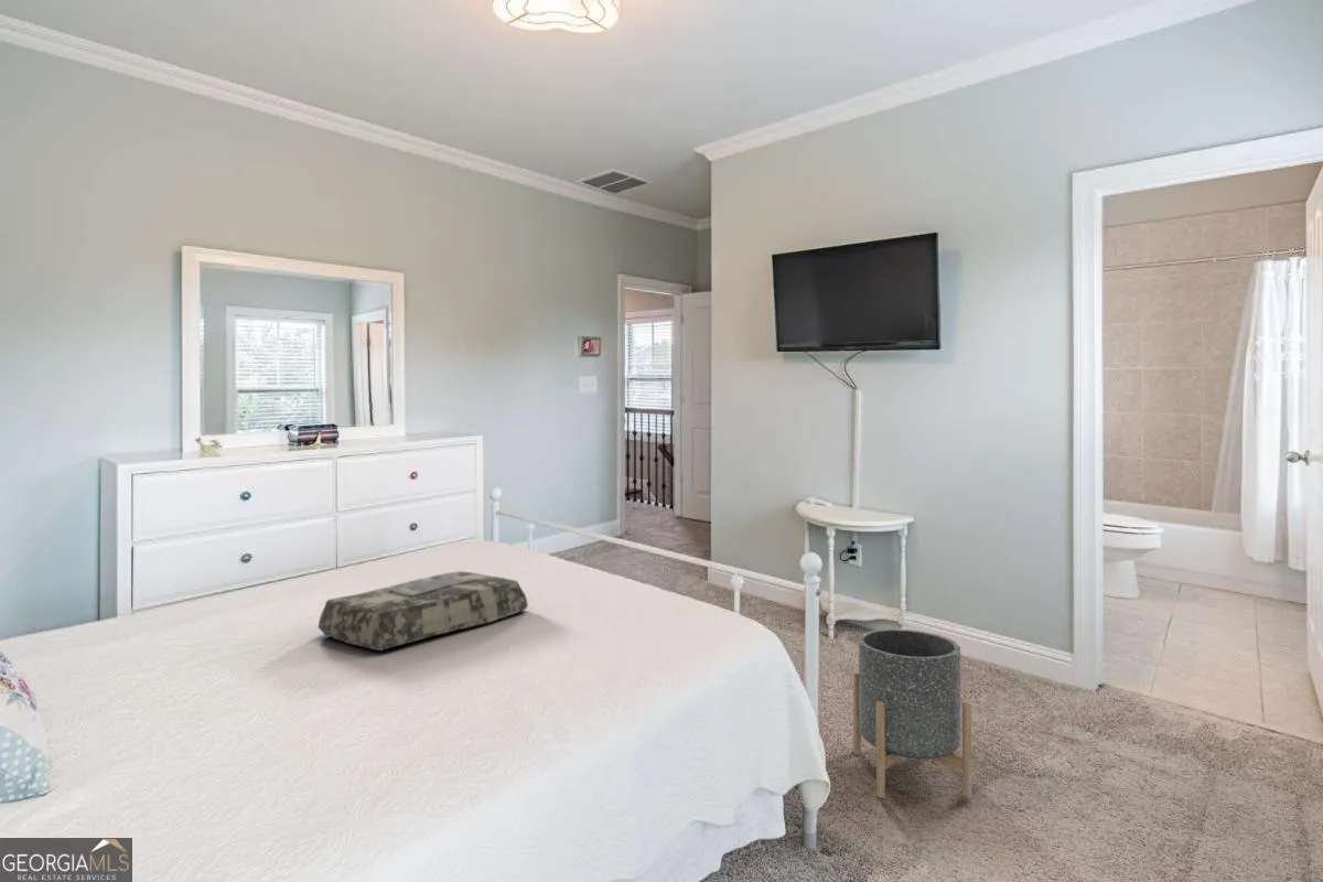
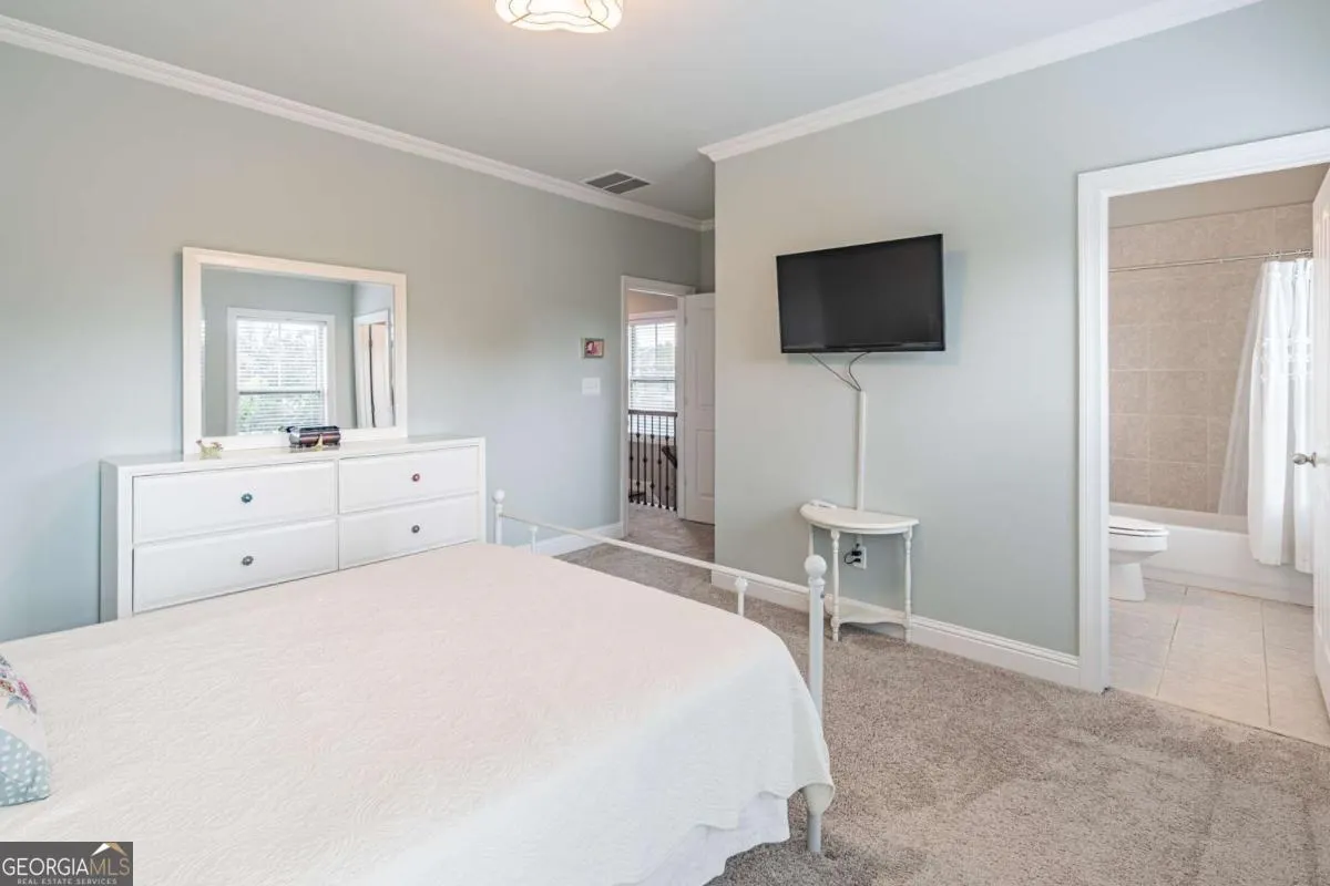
- cushion [318,570,529,652]
- planter [852,628,972,799]
